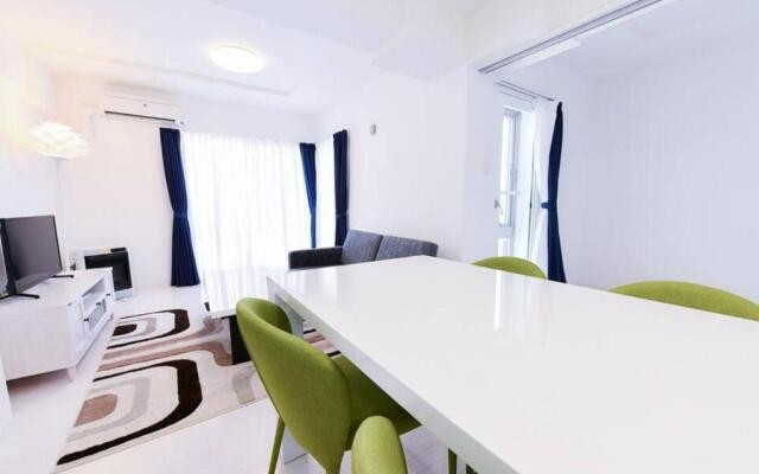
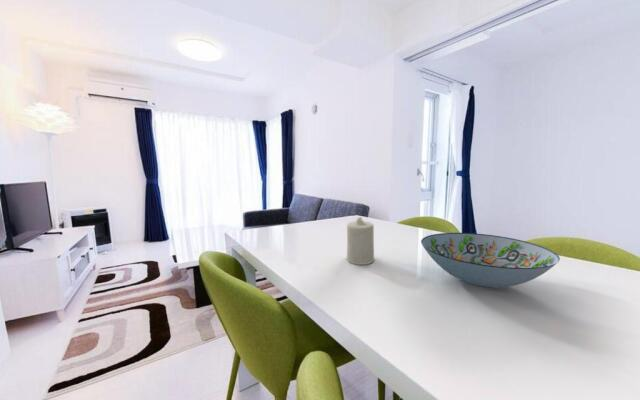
+ decorative bowl [420,232,561,289]
+ candle [346,216,375,266]
